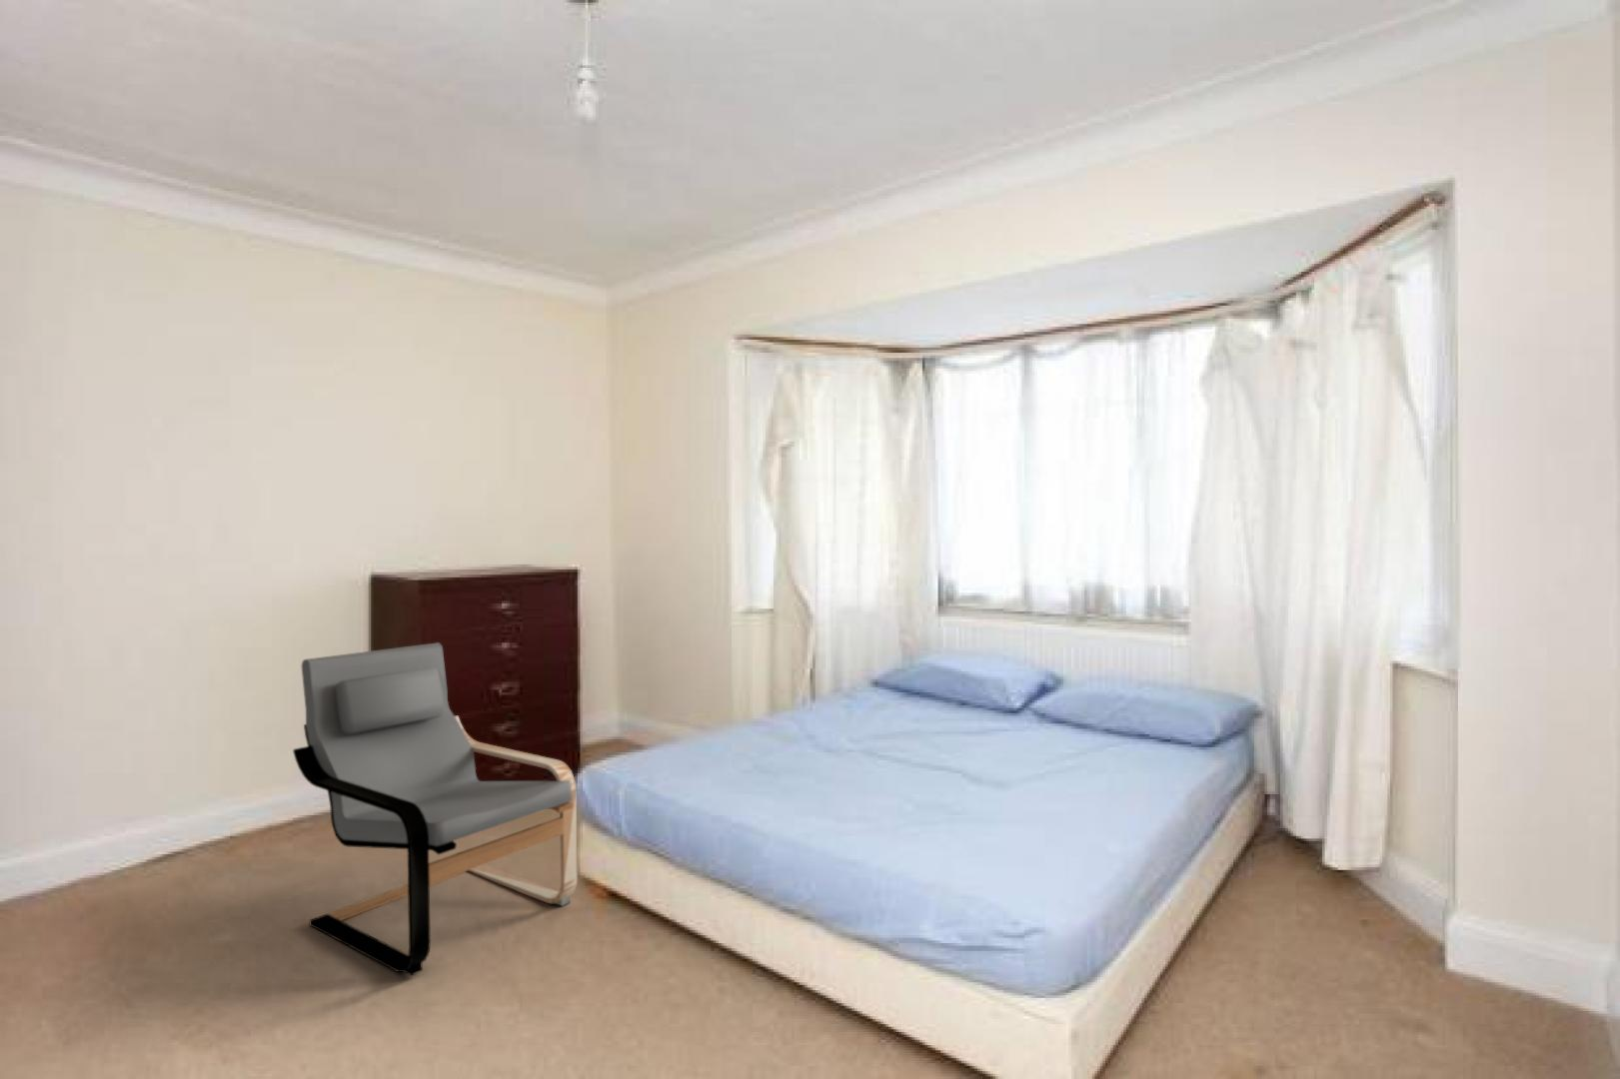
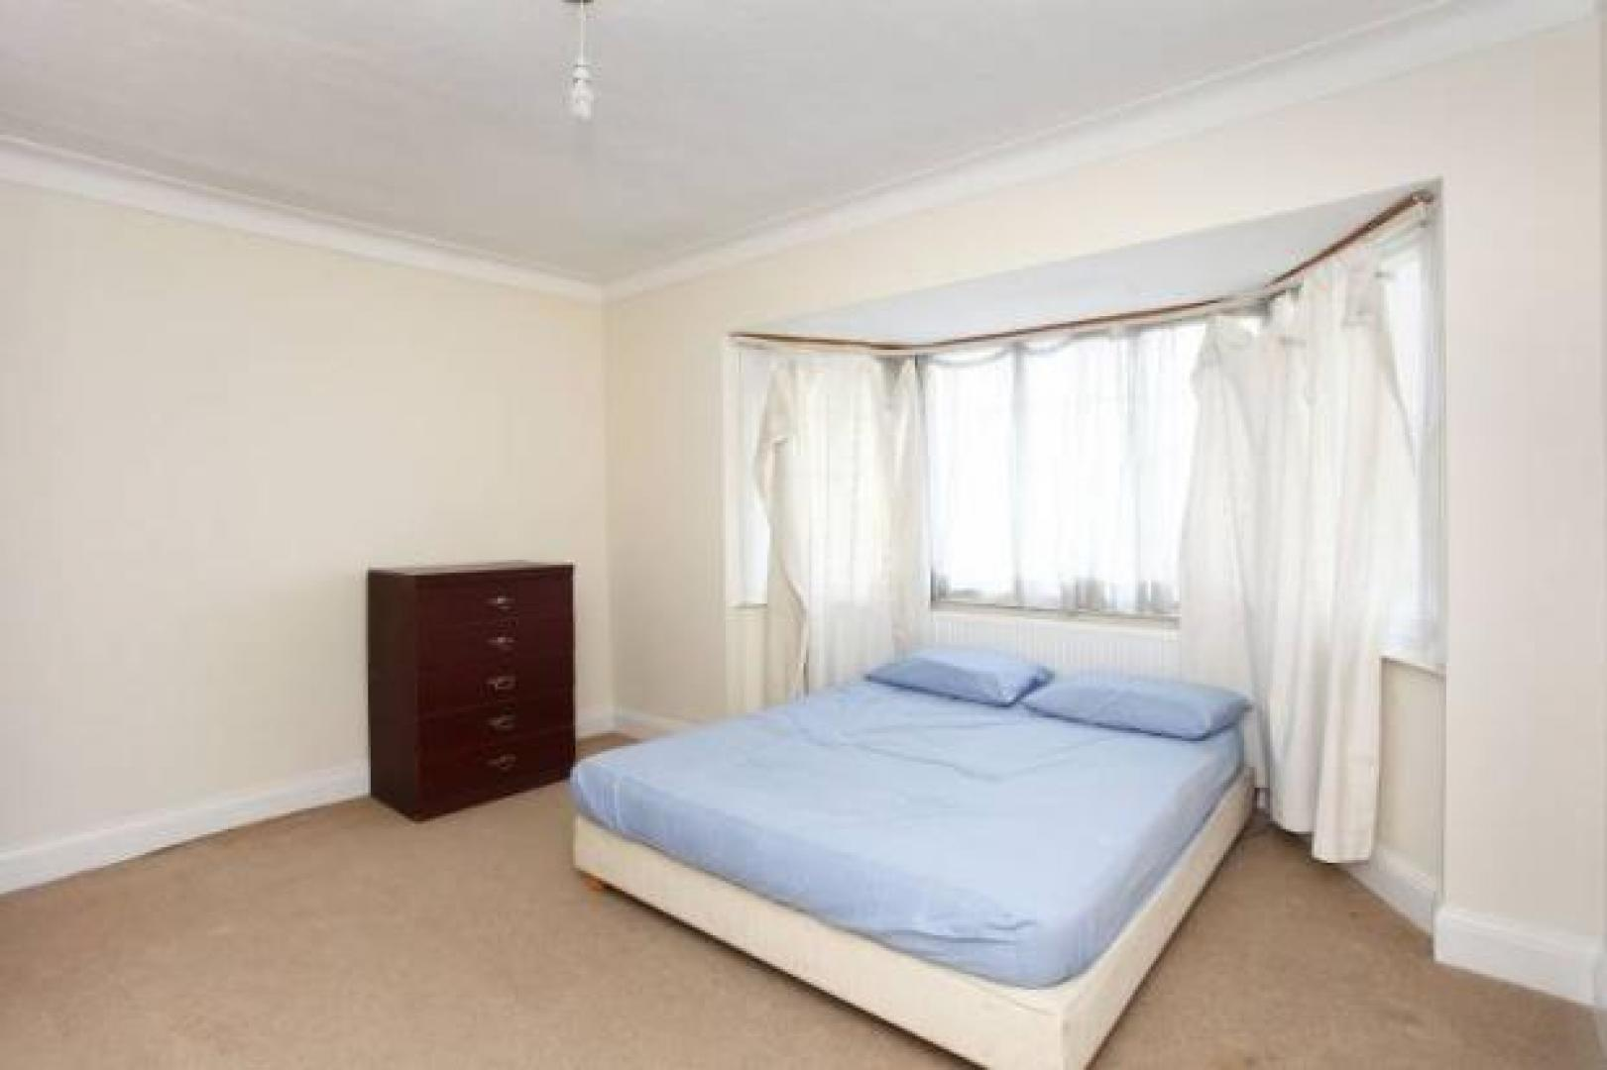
- armchair [291,642,578,977]
